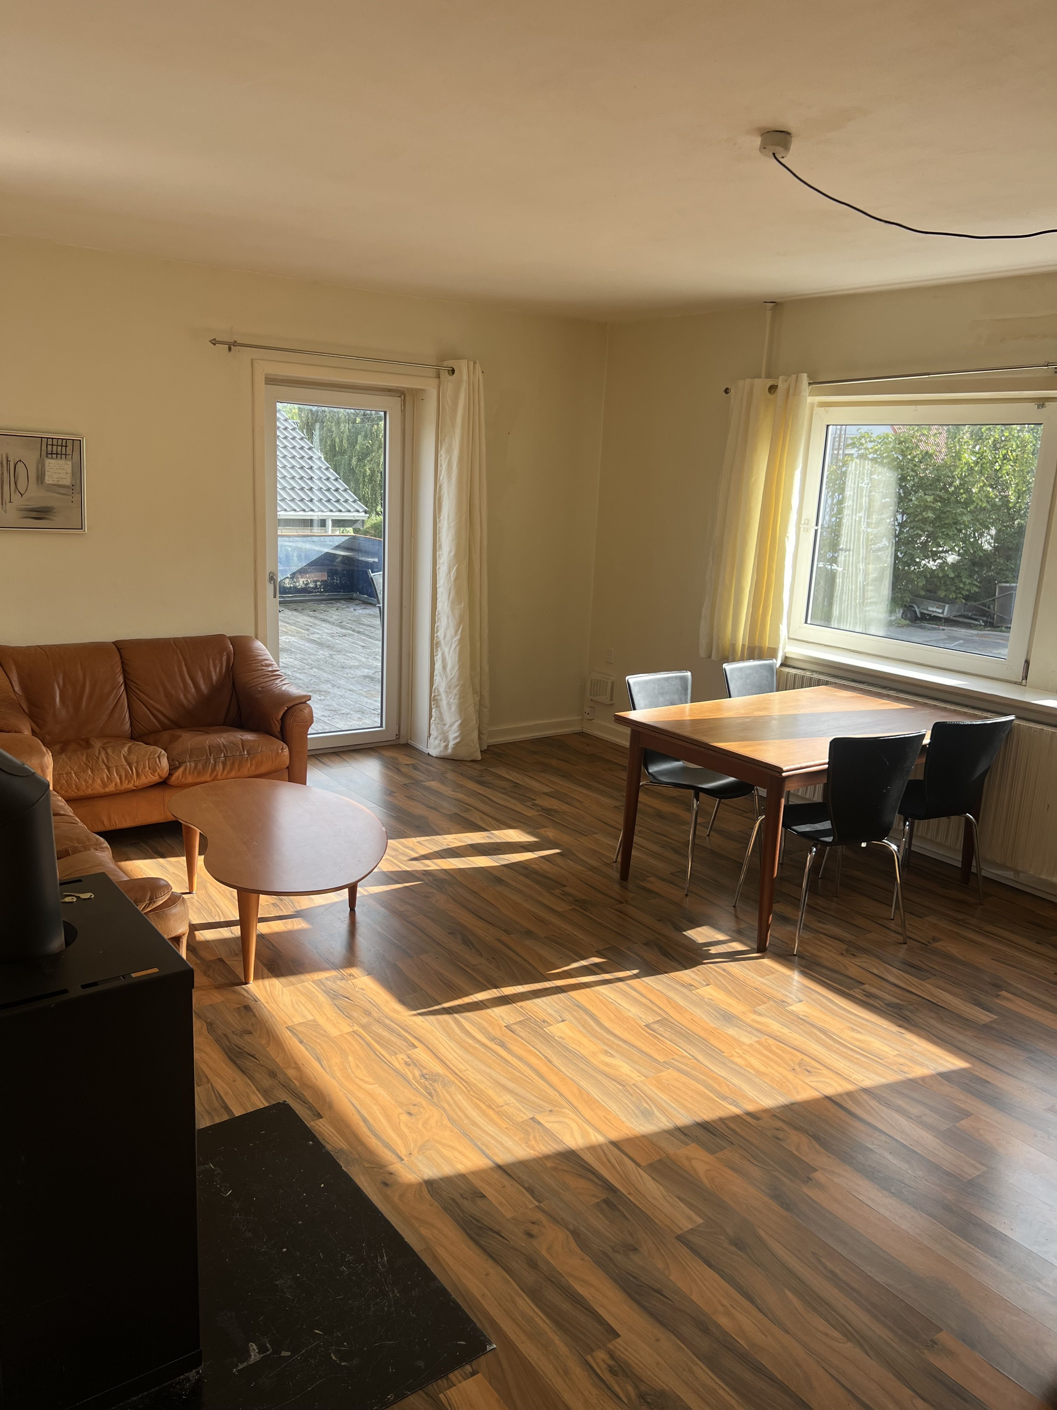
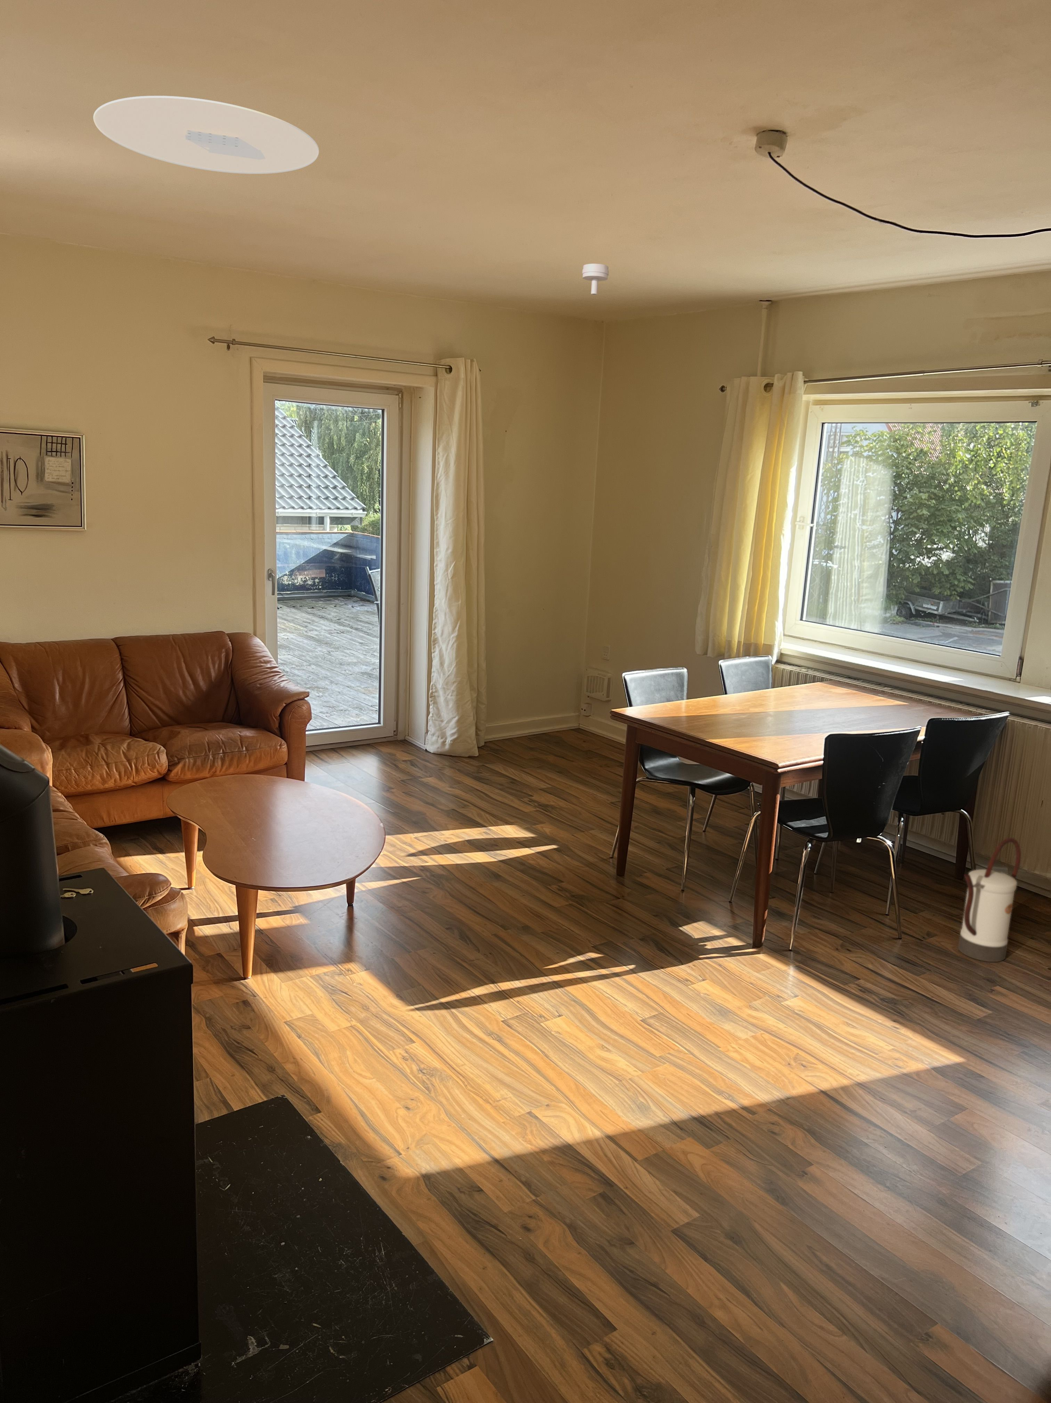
+ ceiling light [93,95,319,175]
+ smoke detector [582,263,609,295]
+ watering can [958,837,1021,962]
